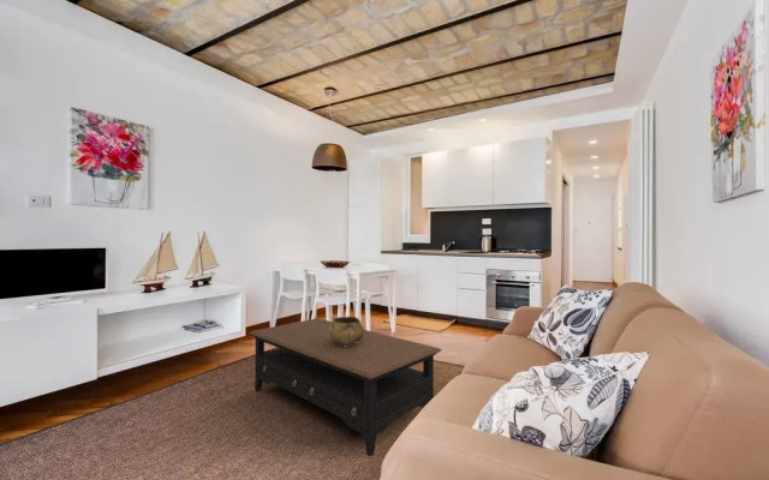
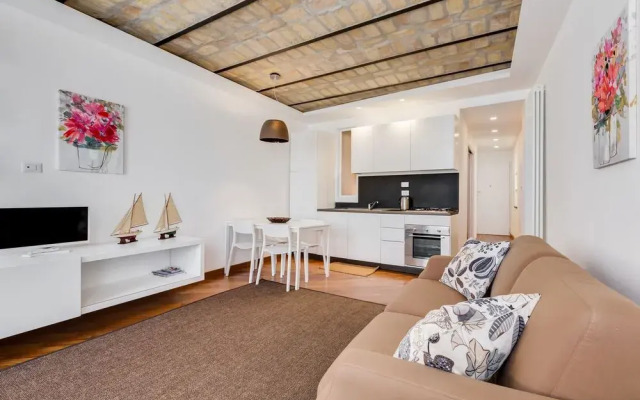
- decorative bowl [328,316,365,347]
- coffee table [248,317,442,457]
